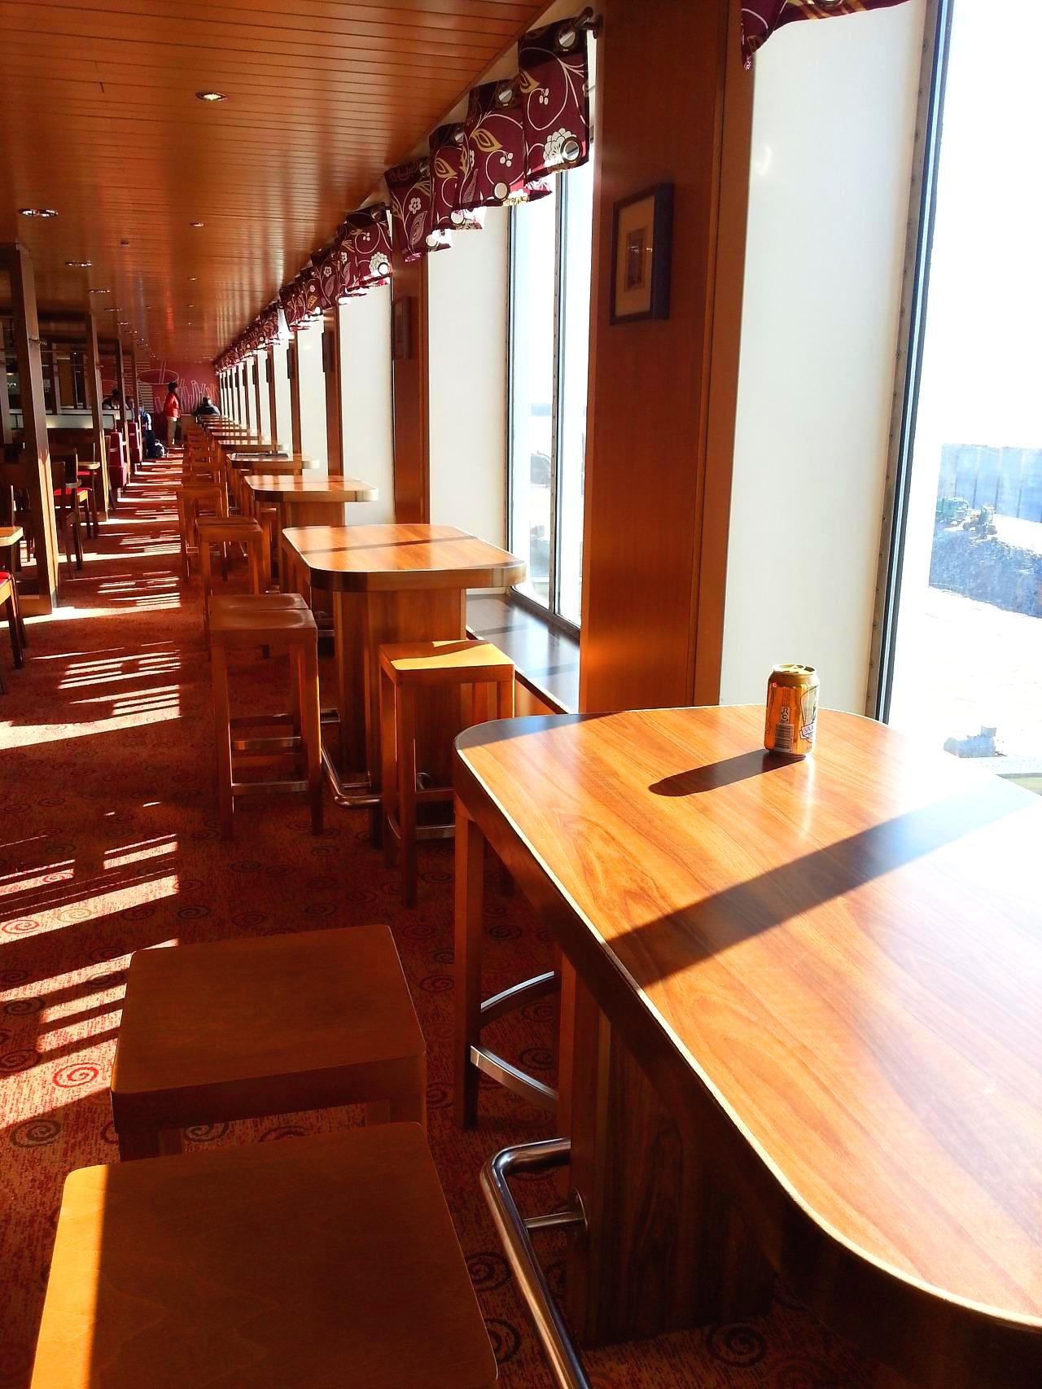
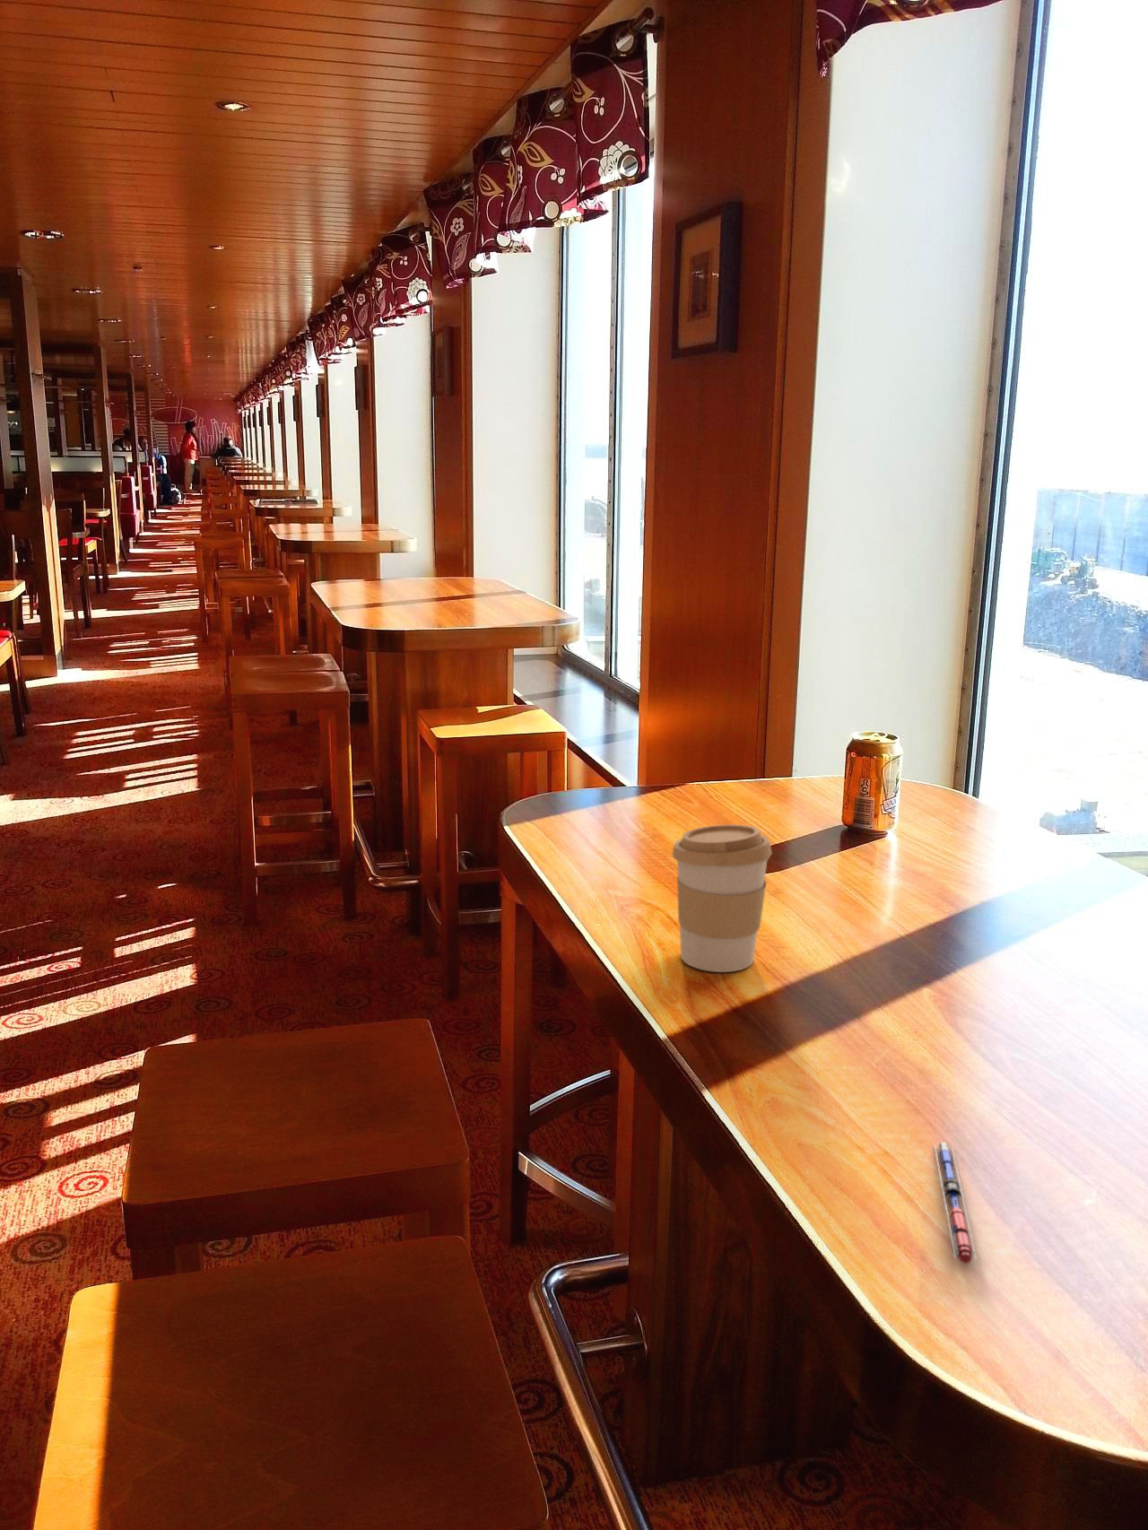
+ coffee cup [670,823,773,973]
+ pen [933,1142,978,1265]
